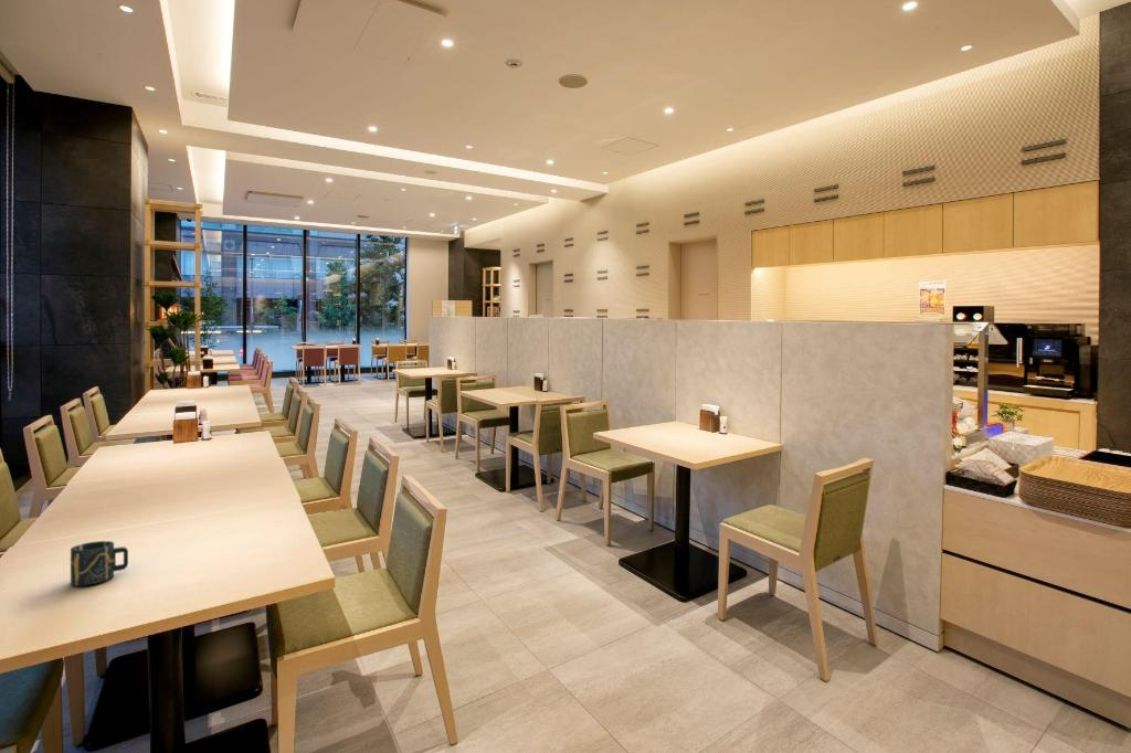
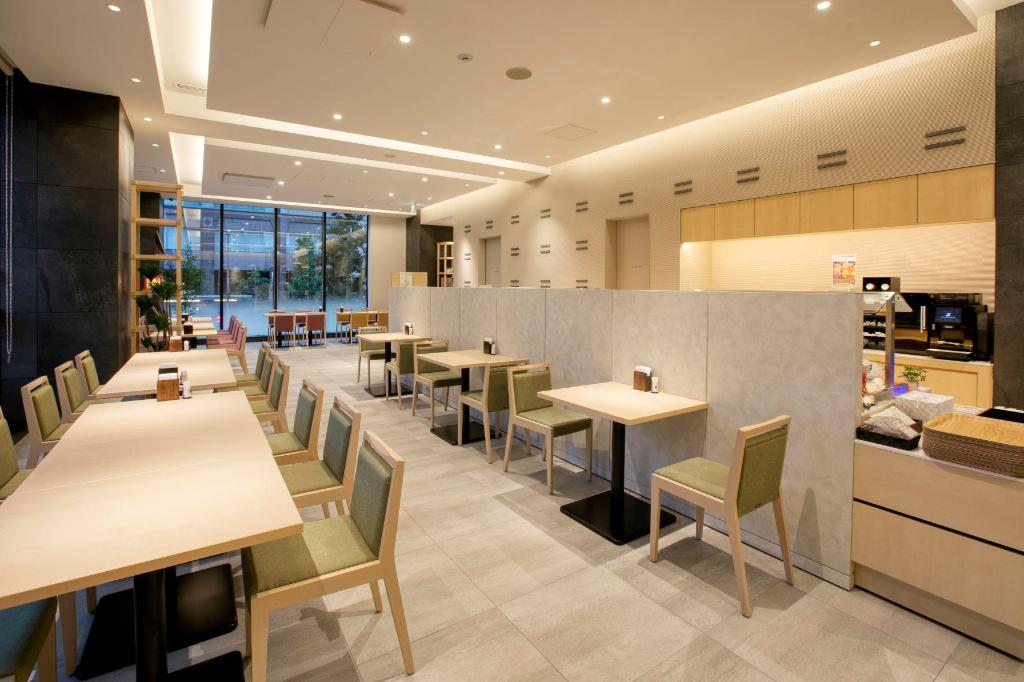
- cup [70,540,129,587]
